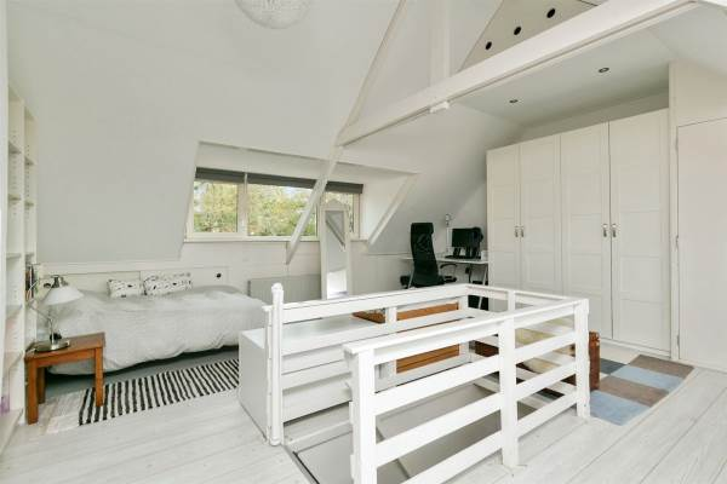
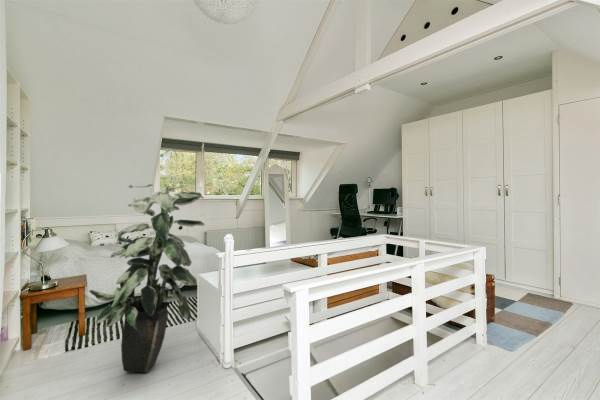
+ indoor plant [88,181,205,374]
